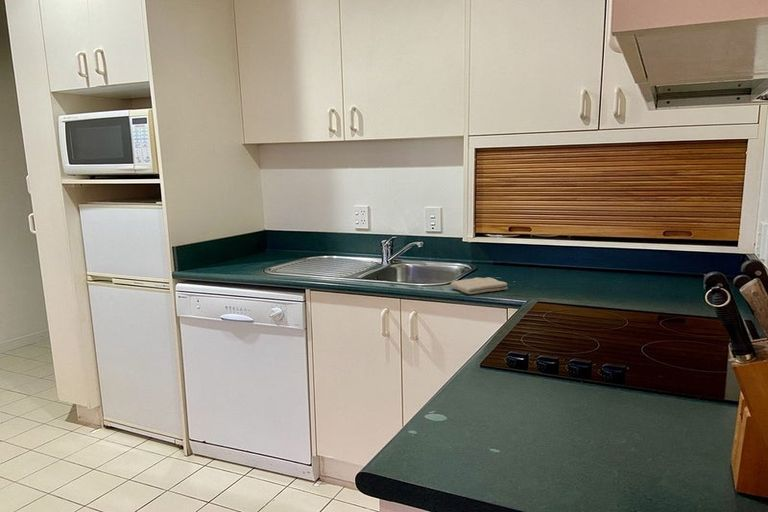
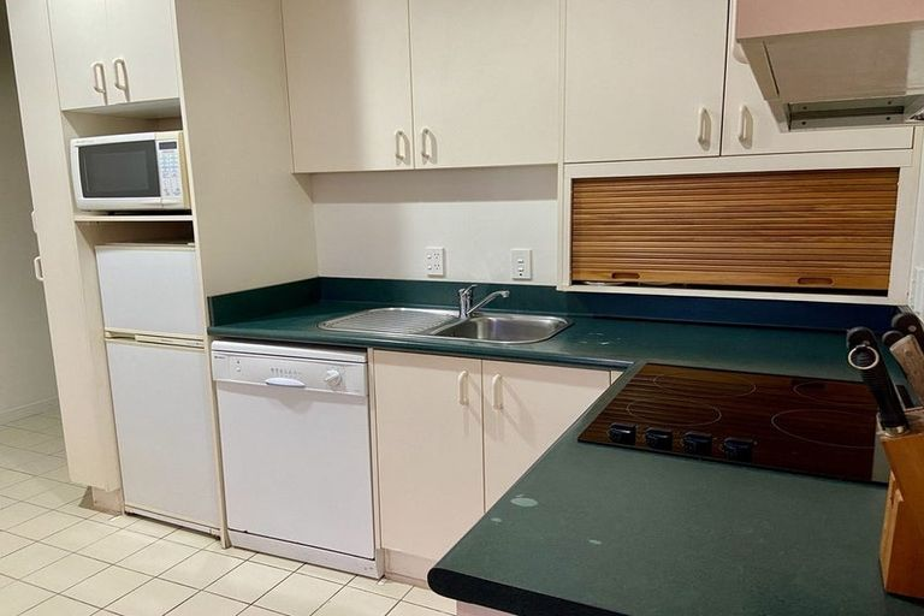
- washcloth [449,276,508,295]
